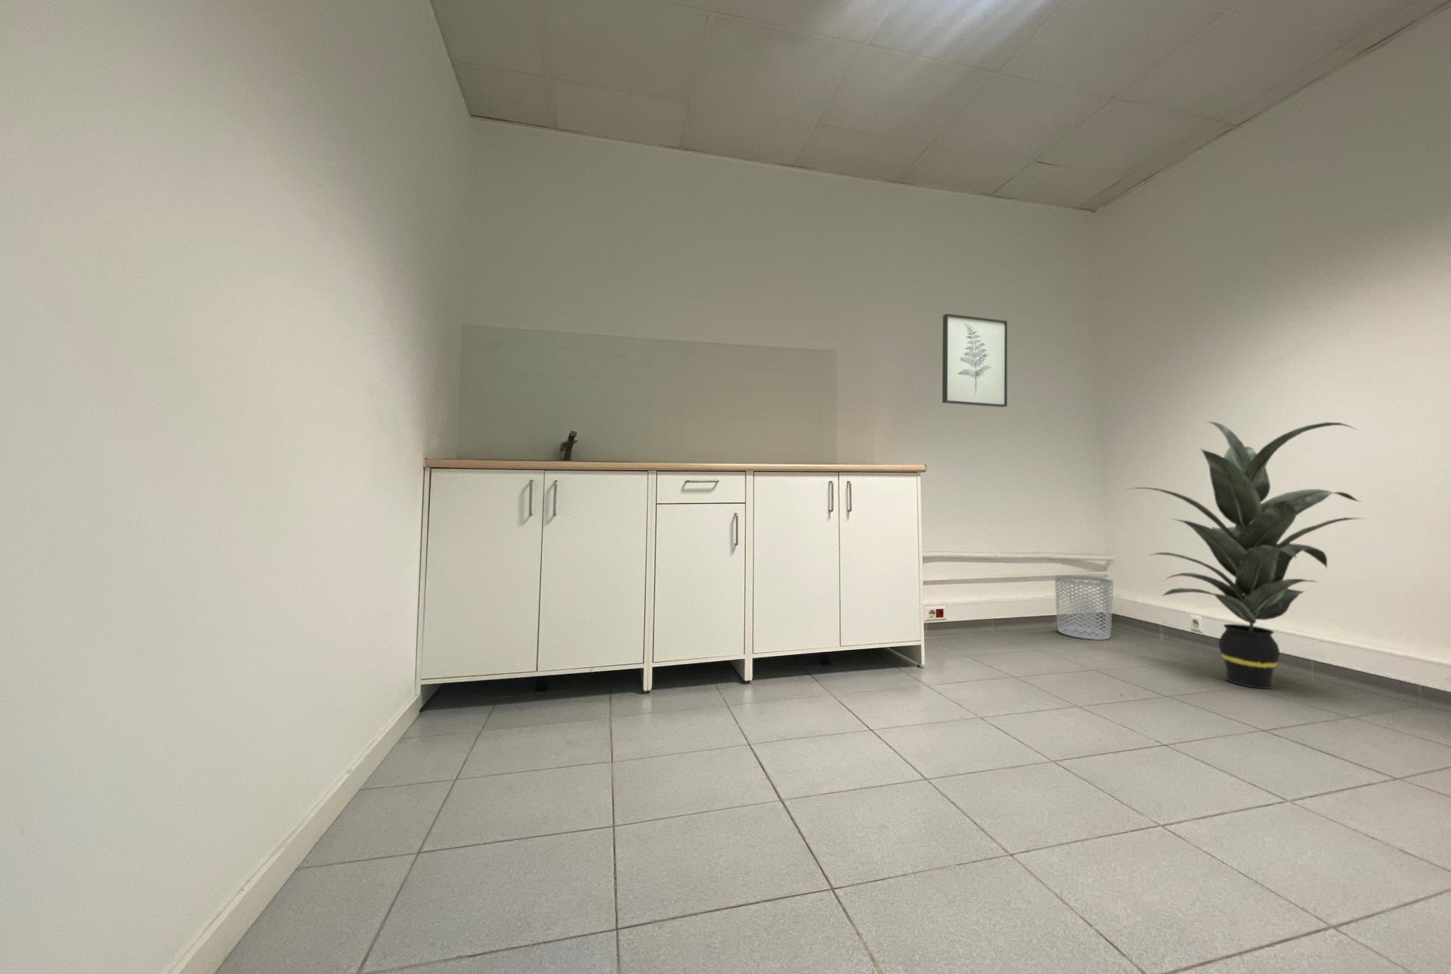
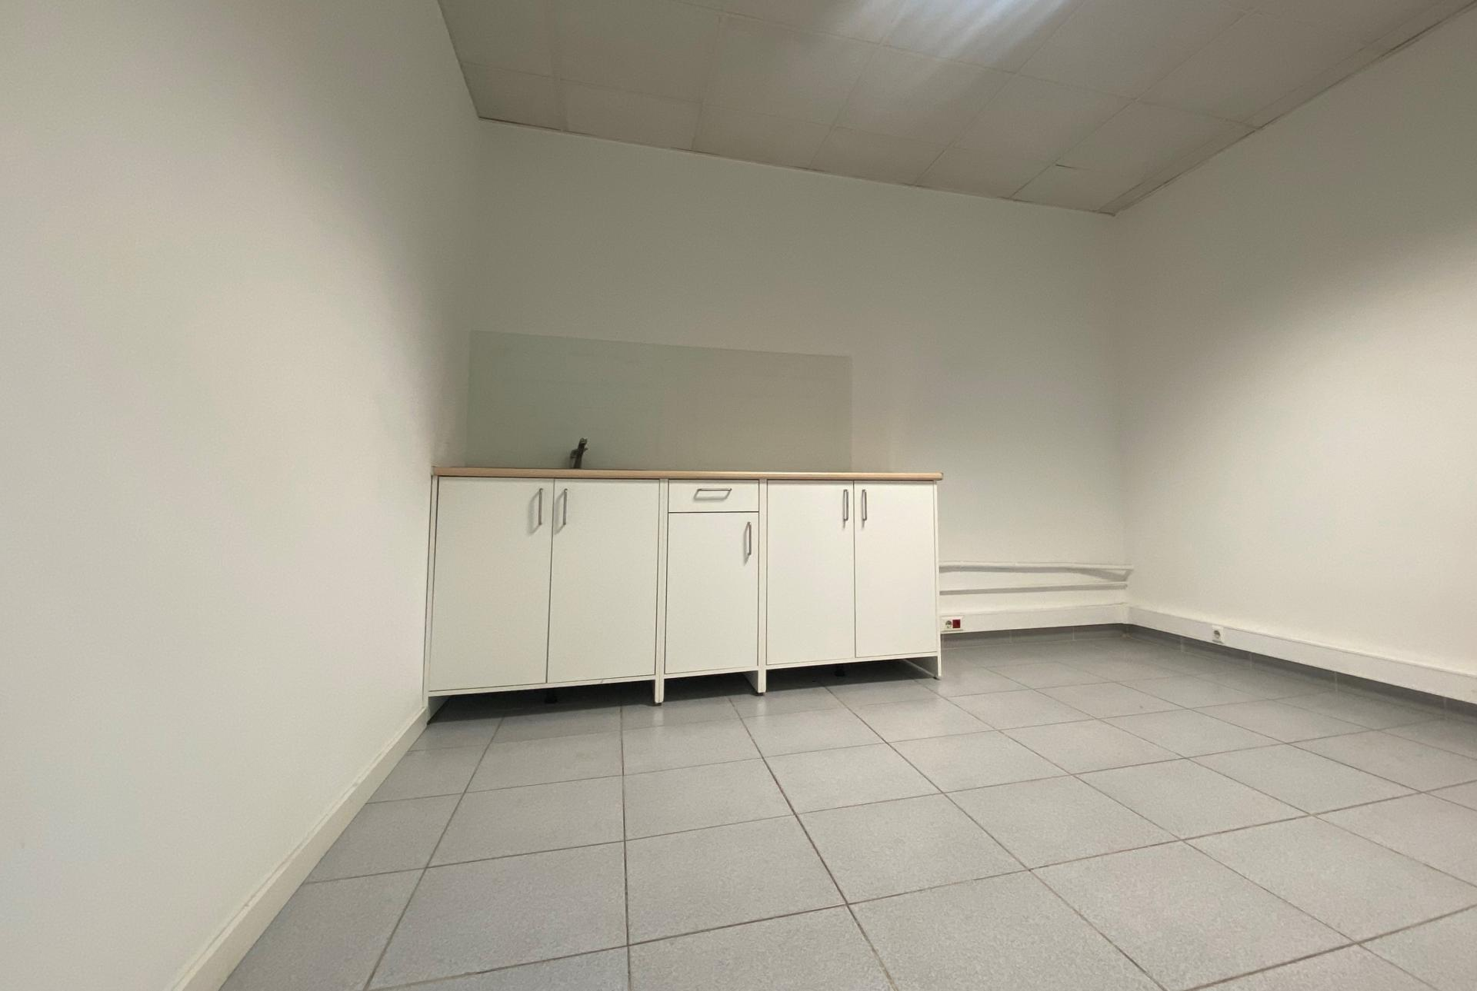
- wall art [941,313,1009,408]
- waste bin [1054,574,1114,640]
- indoor plant [1125,421,1365,690]
